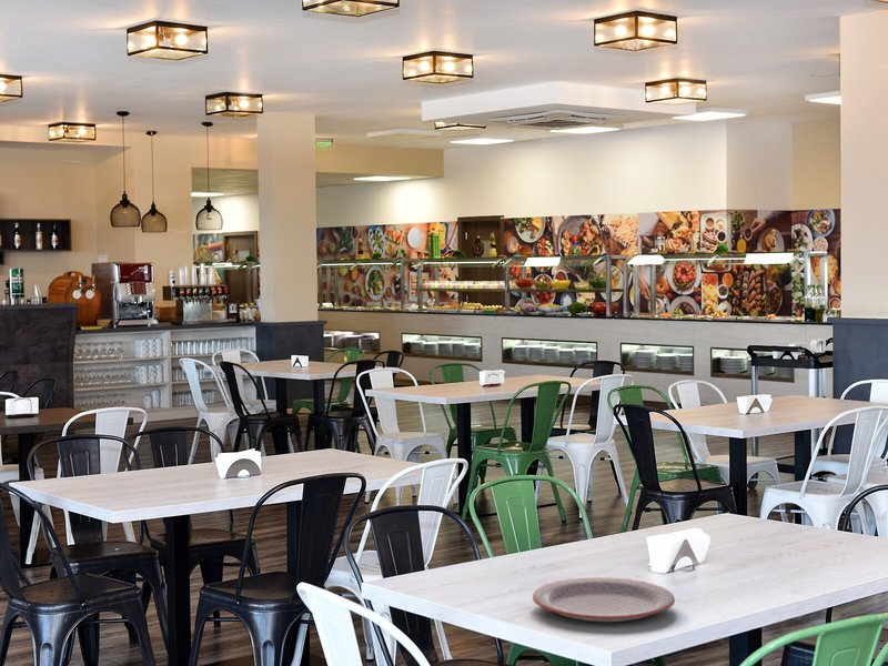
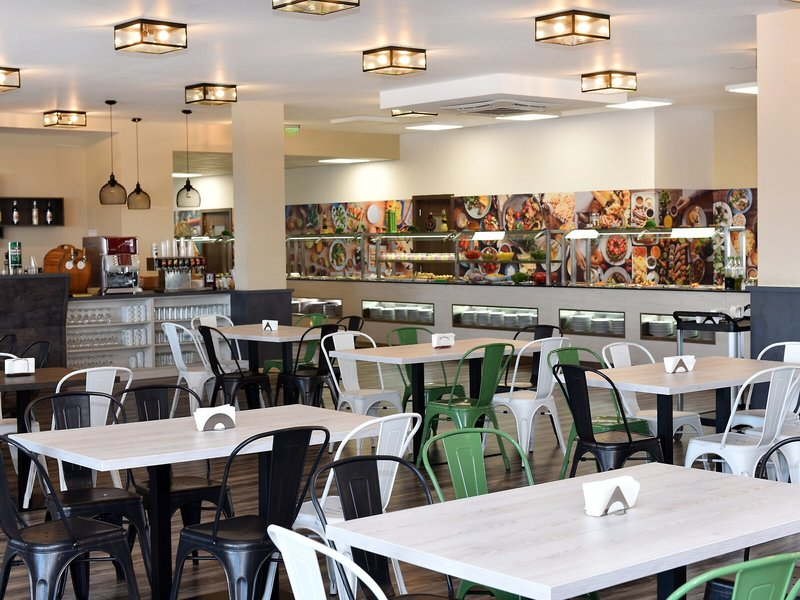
- plate [532,576,676,623]
